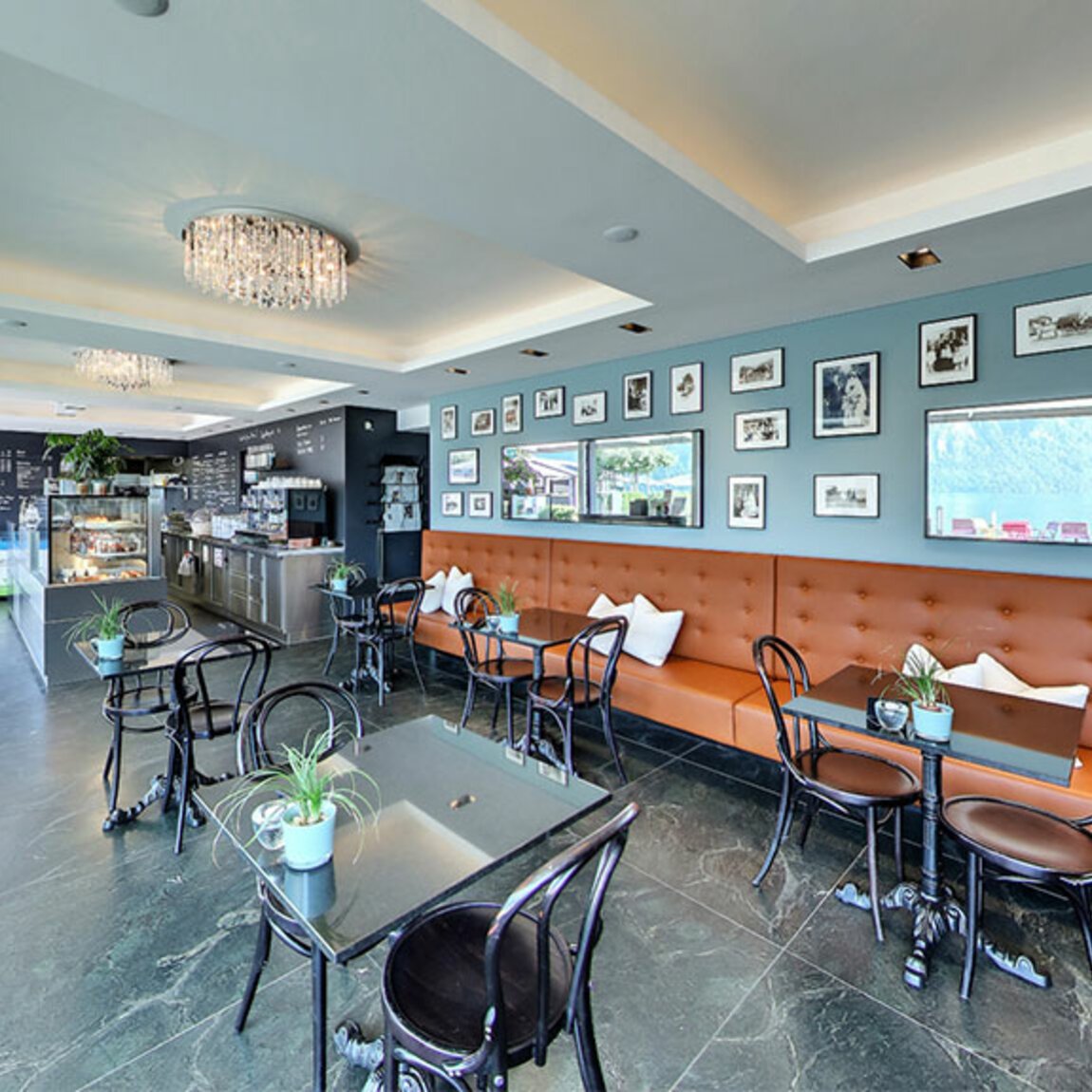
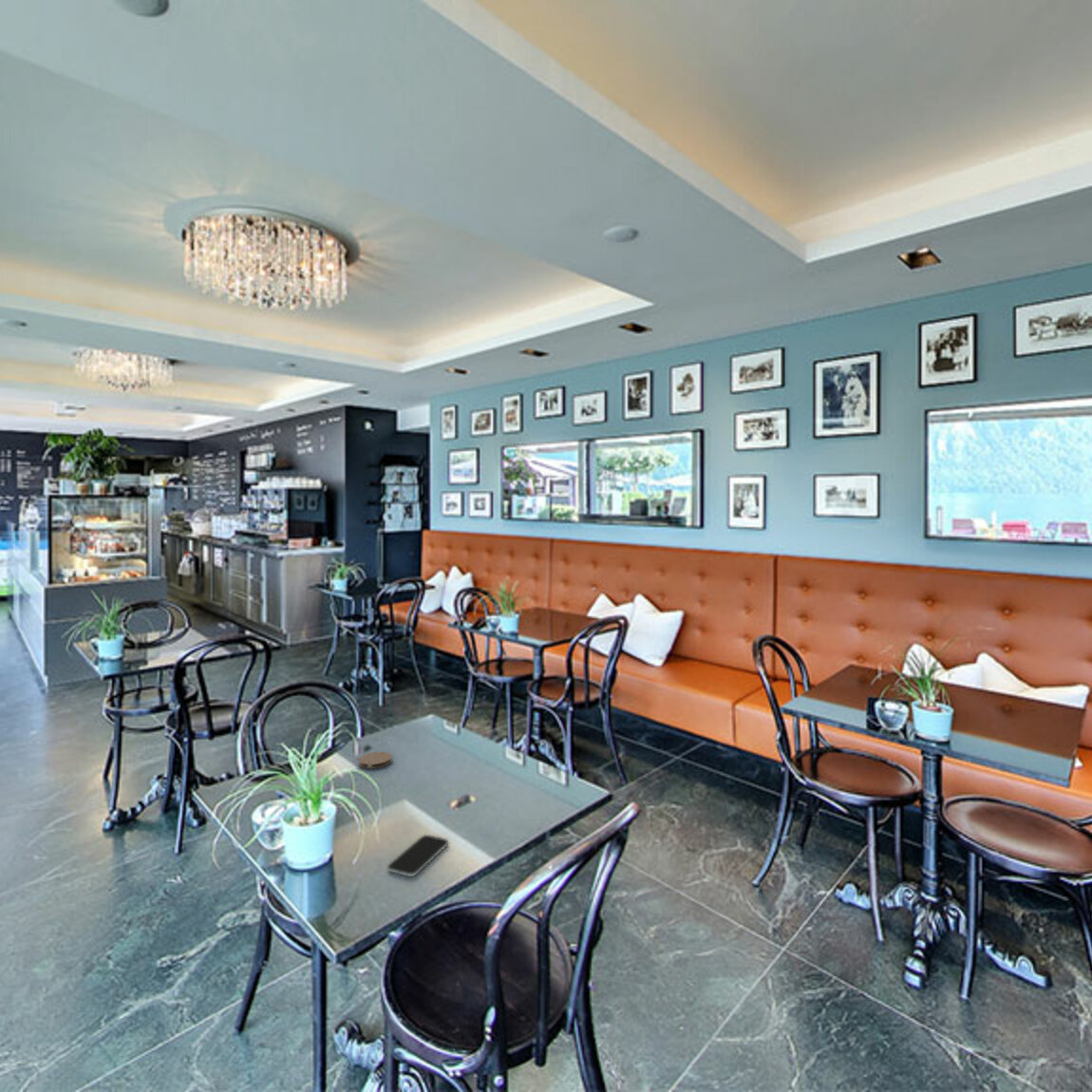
+ smartphone [386,834,449,877]
+ coaster [358,751,393,770]
